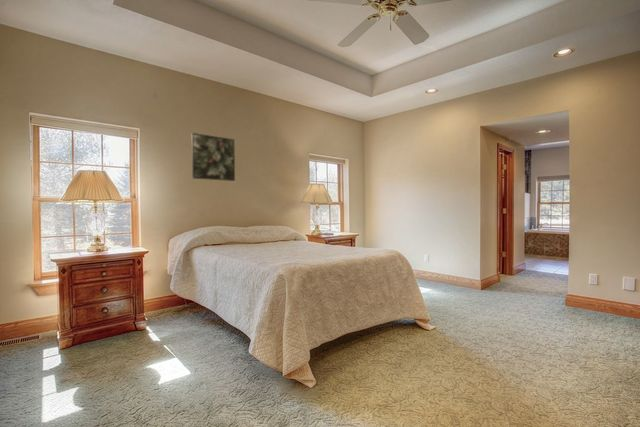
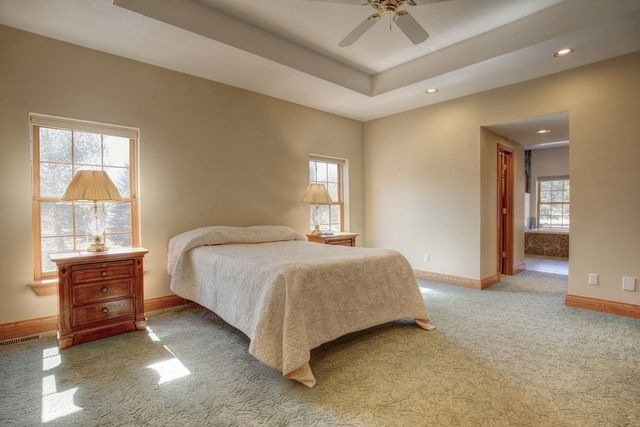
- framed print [191,132,236,182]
